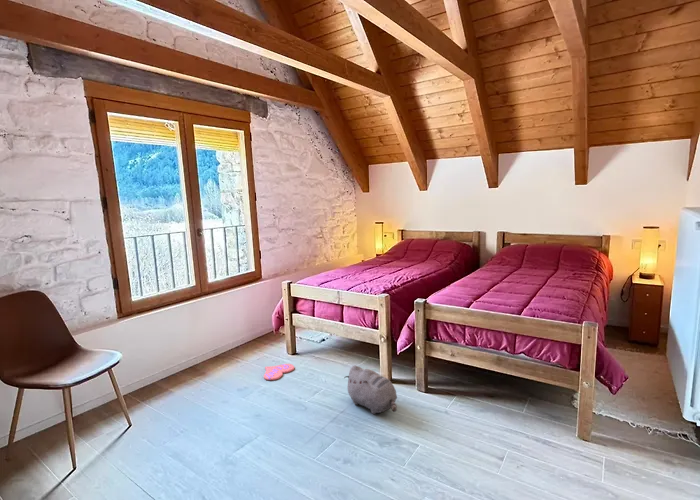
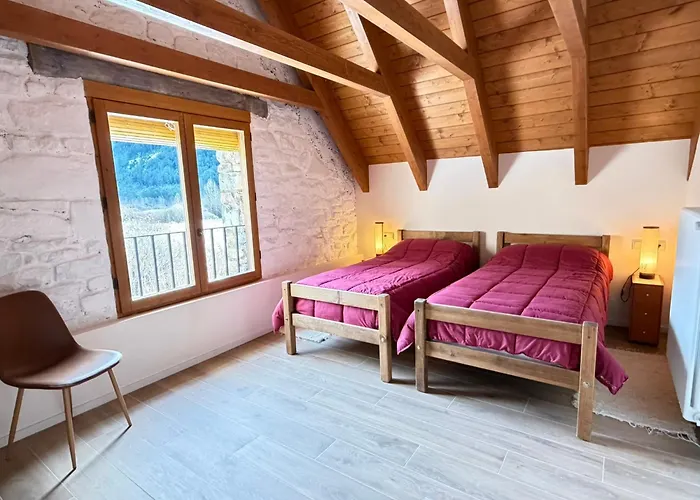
- slippers [263,363,295,381]
- plush toy [343,364,398,415]
